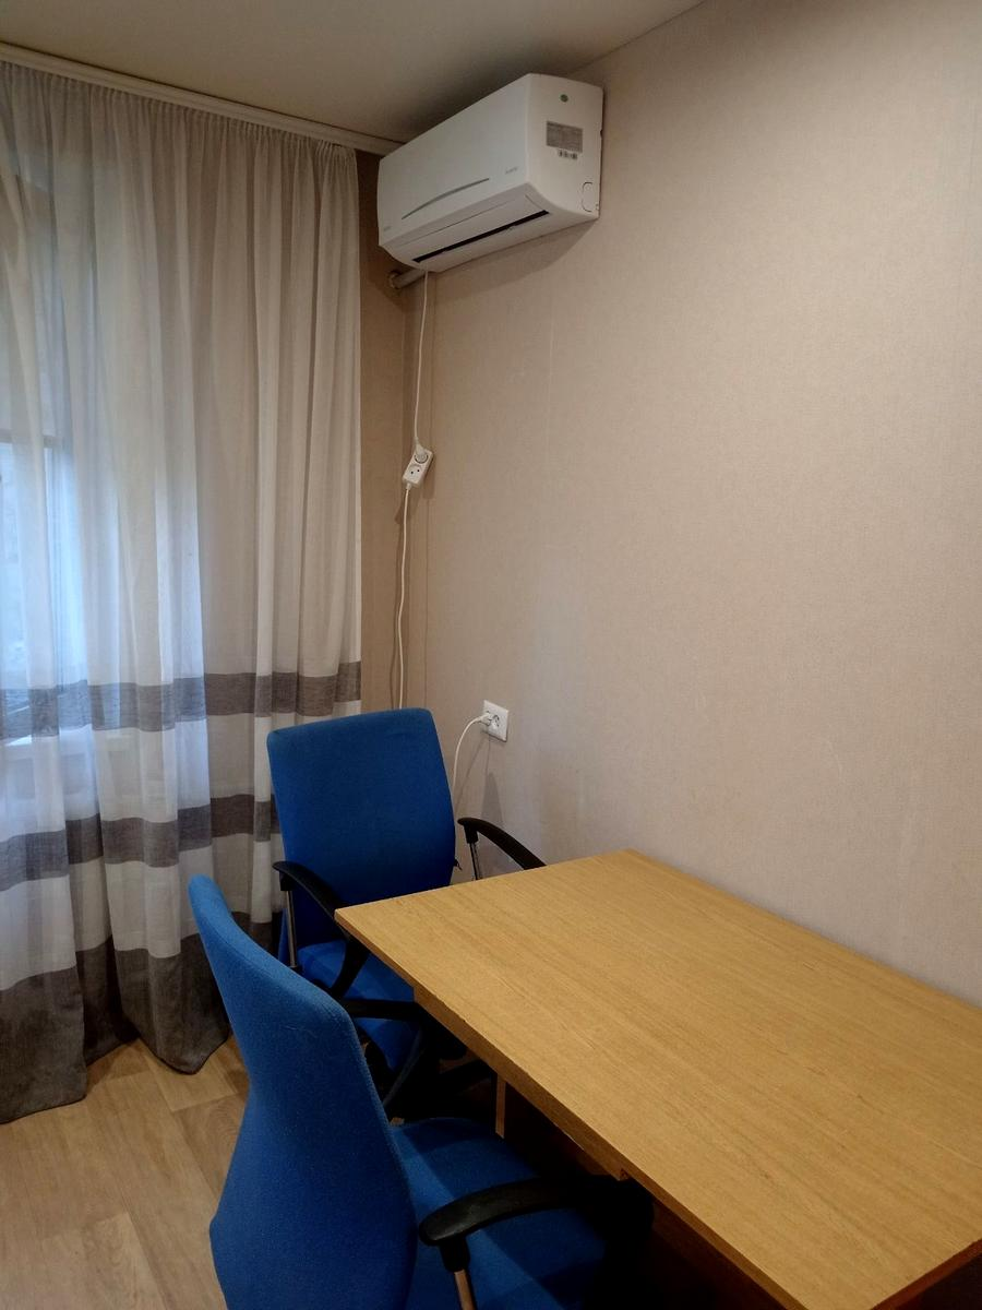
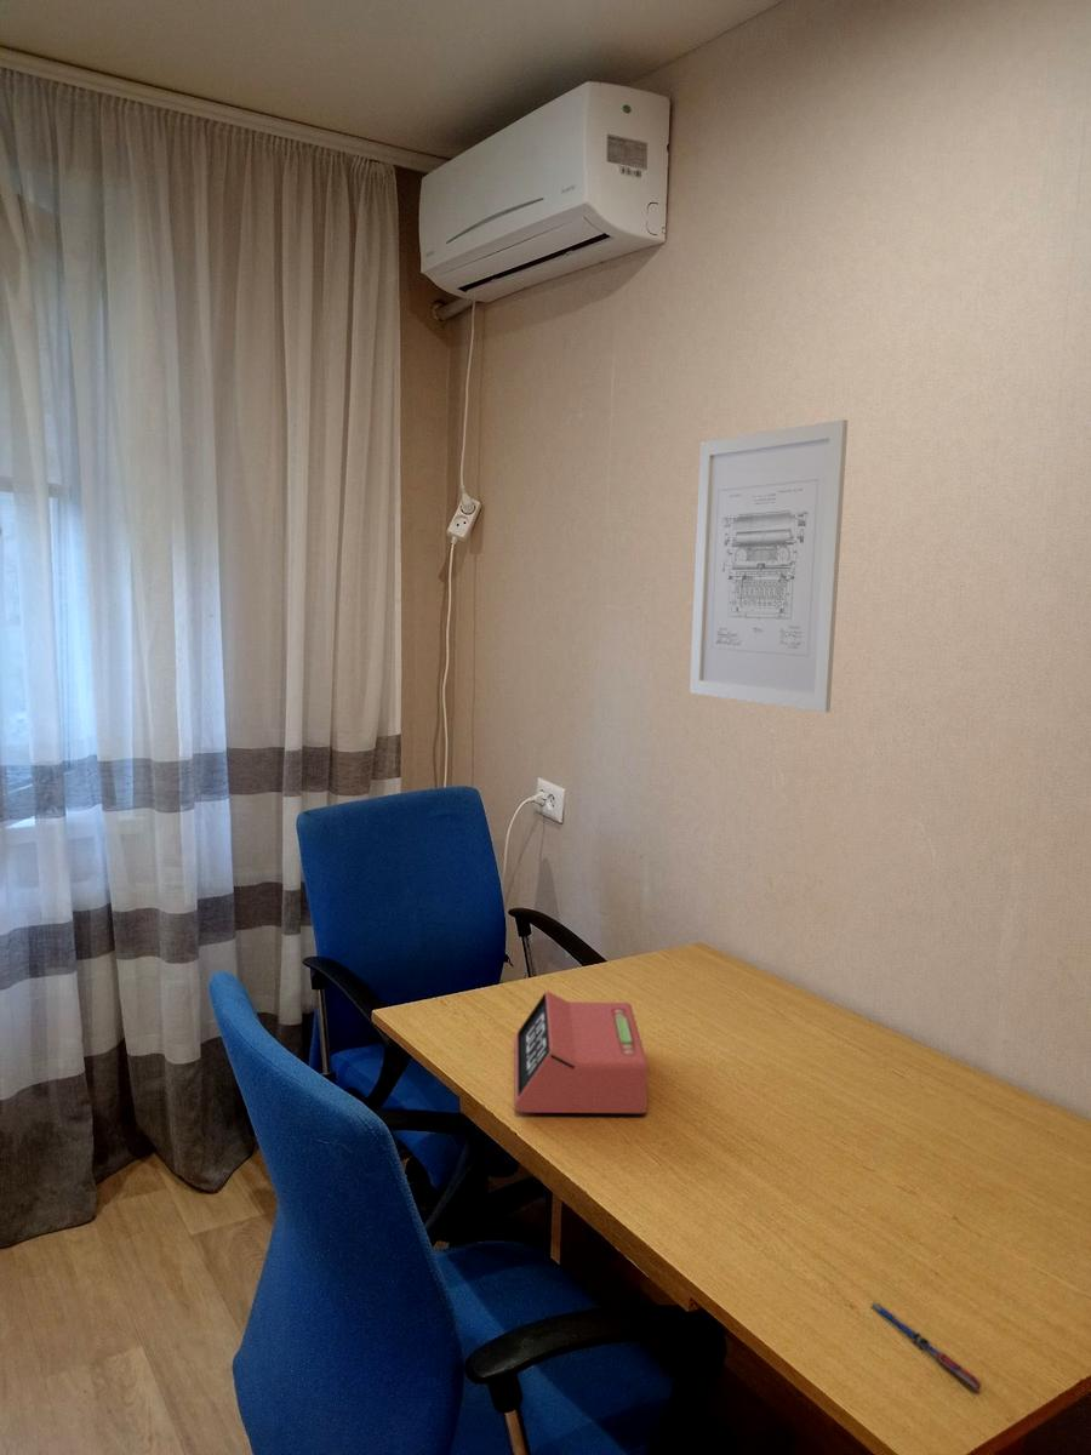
+ pen [869,1301,983,1390]
+ wall art [689,418,849,713]
+ alarm clock [514,989,650,1114]
